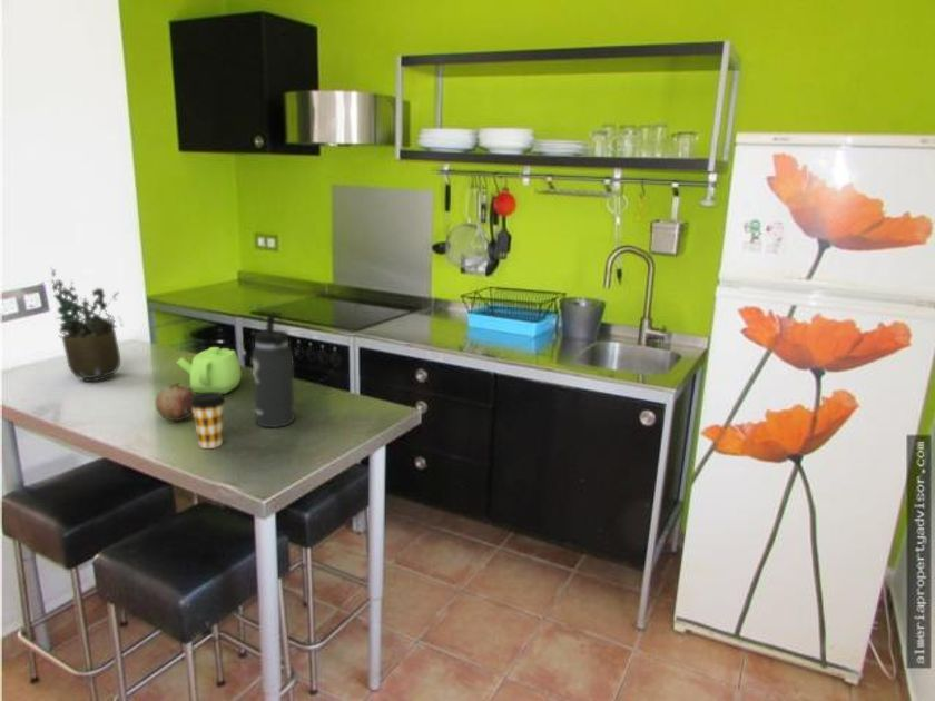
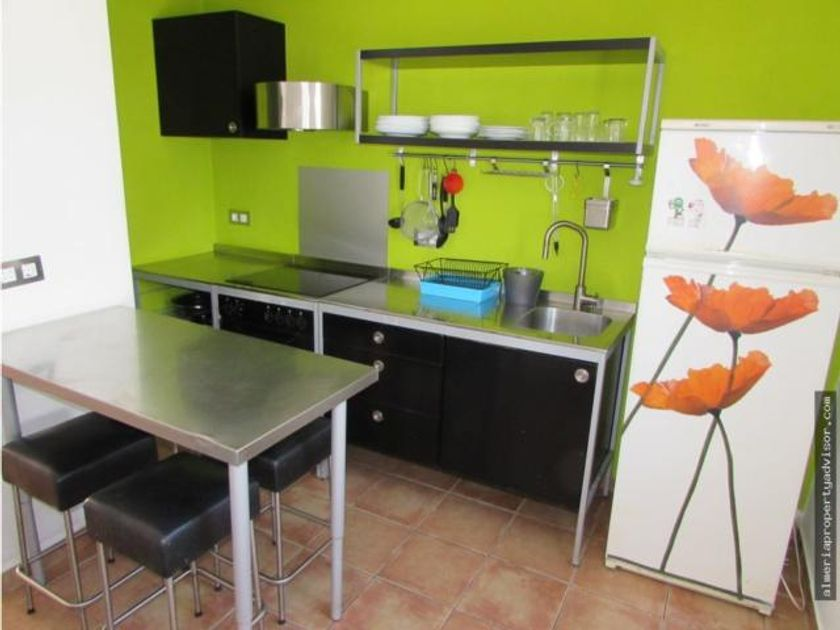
- teapot [175,346,242,395]
- coffee cup [190,392,227,450]
- thermos bottle [250,314,295,428]
- potted plant [39,266,125,383]
- fruit [155,382,196,422]
